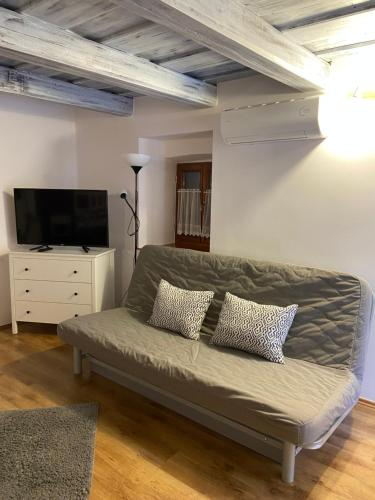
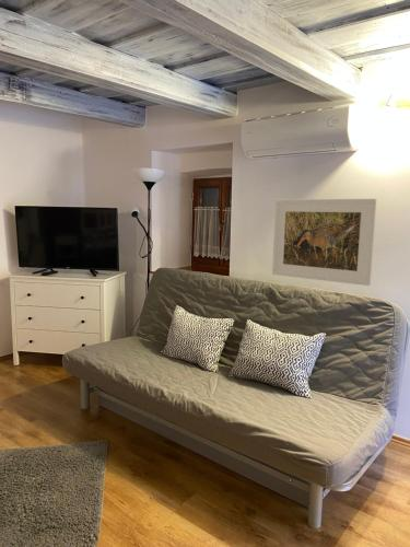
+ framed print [271,198,377,287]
